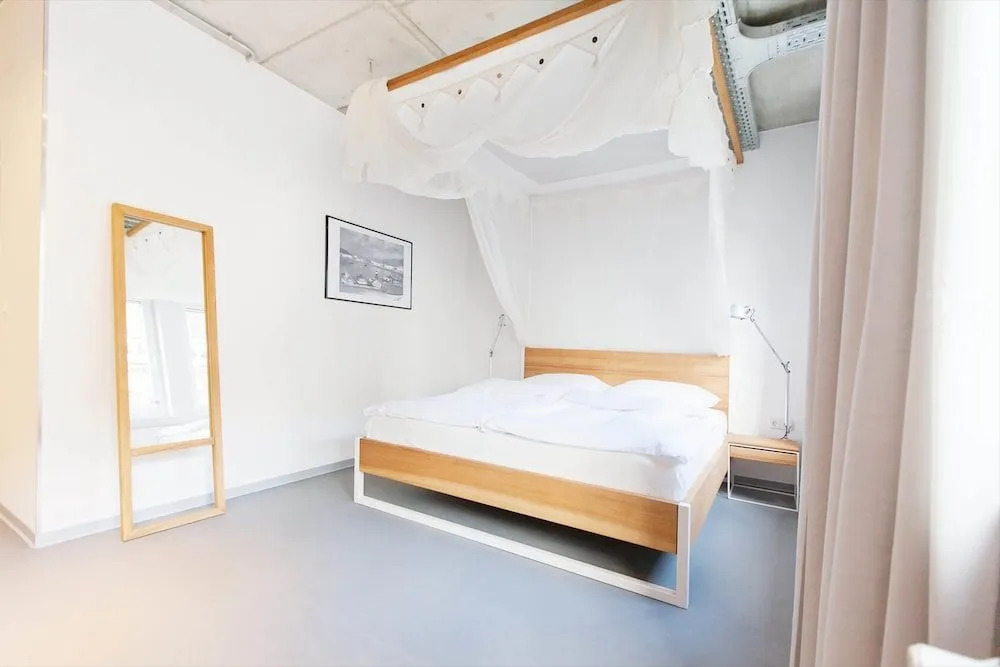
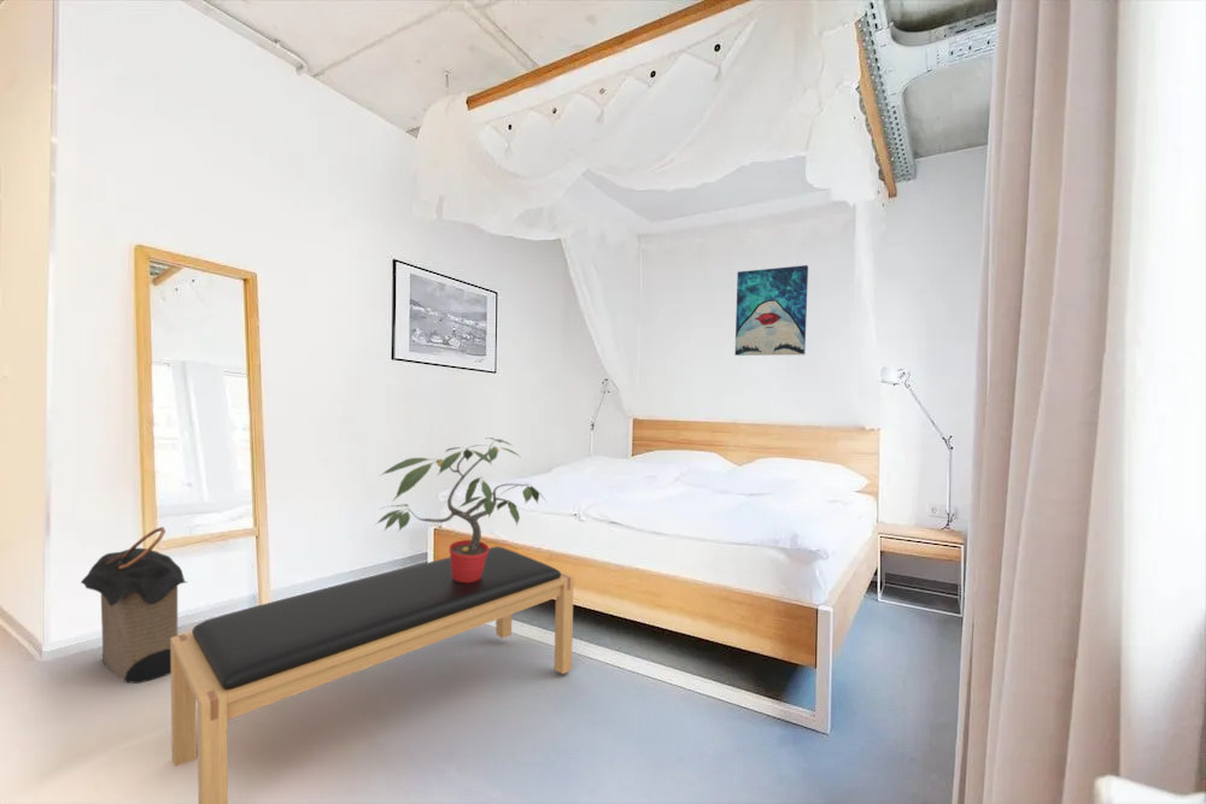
+ potted plant [375,436,546,582]
+ bench [170,546,575,804]
+ laundry hamper [80,526,187,685]
+ wall art [734,264,809,357]
